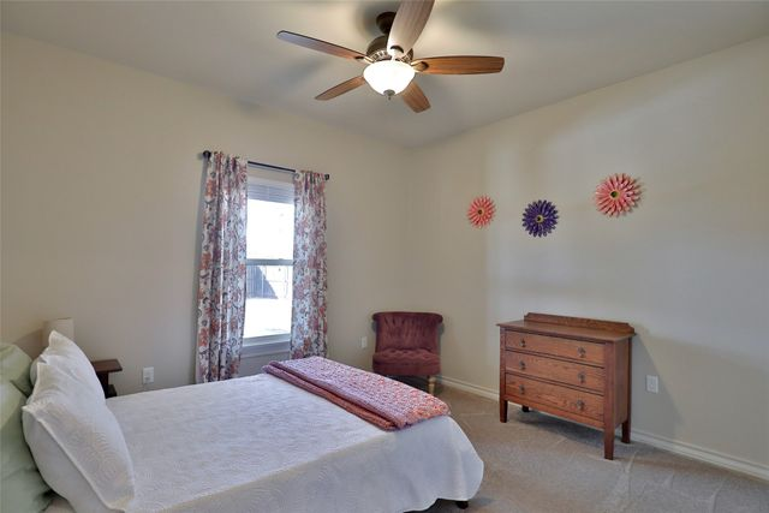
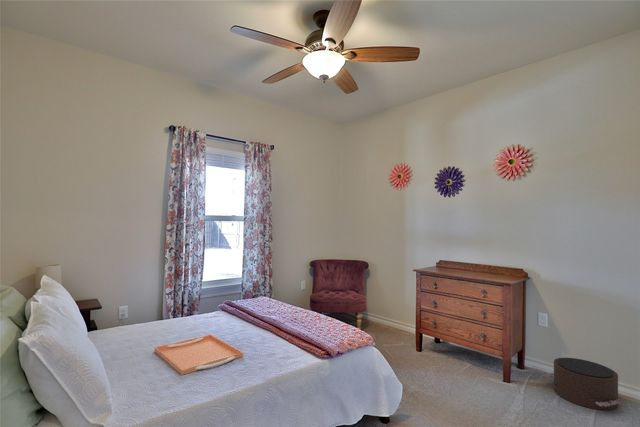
+ serving tray [154,334,244,376]
+ pouf [541,357,626,411]
